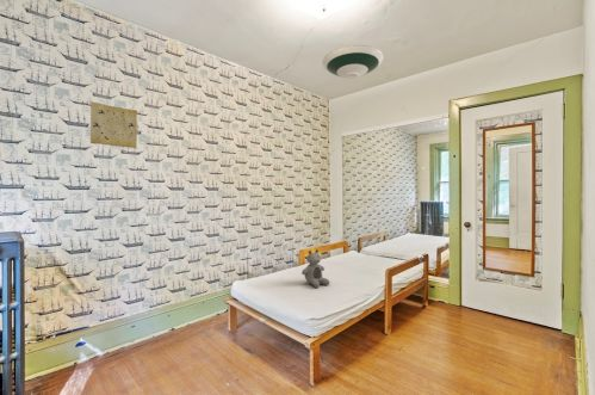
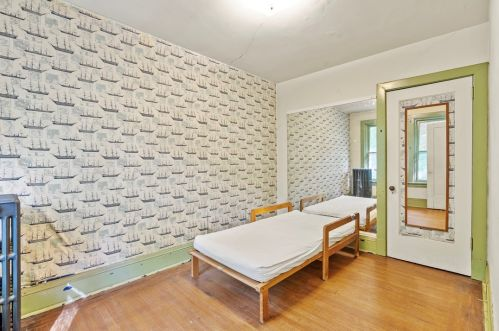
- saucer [321,44,385,80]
- map [89,100,138,149]
- teddy bear [300,248,330,289]
